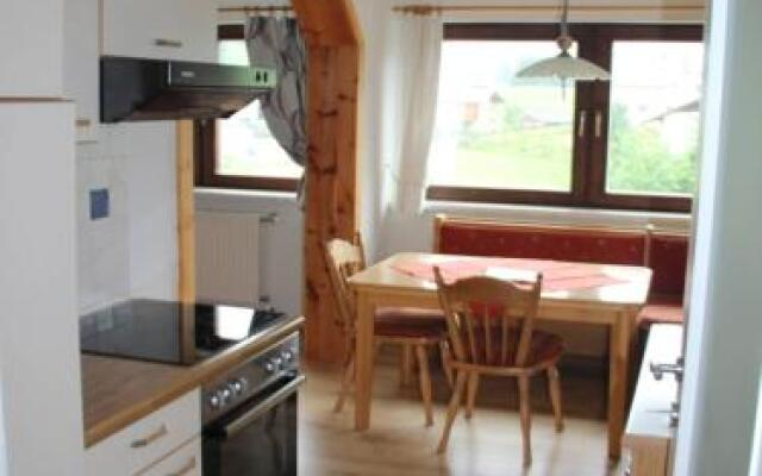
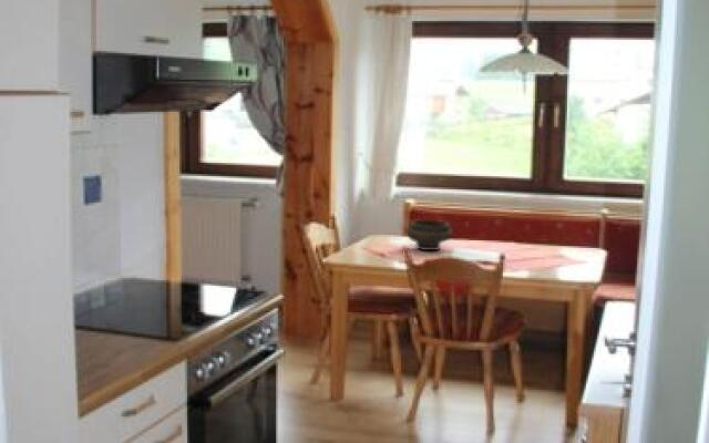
+ bowl [404,218,453,253]
